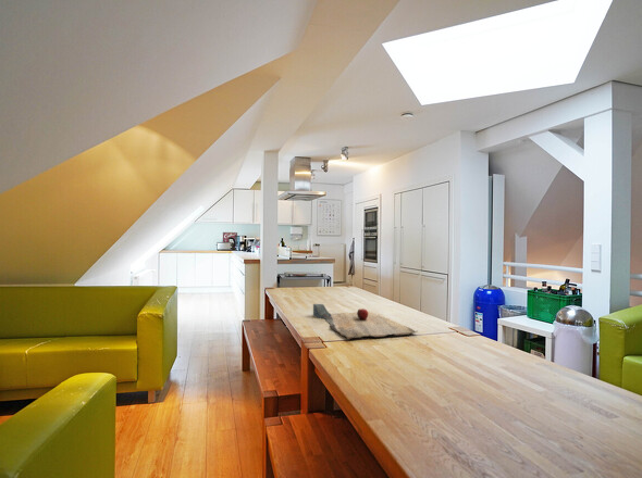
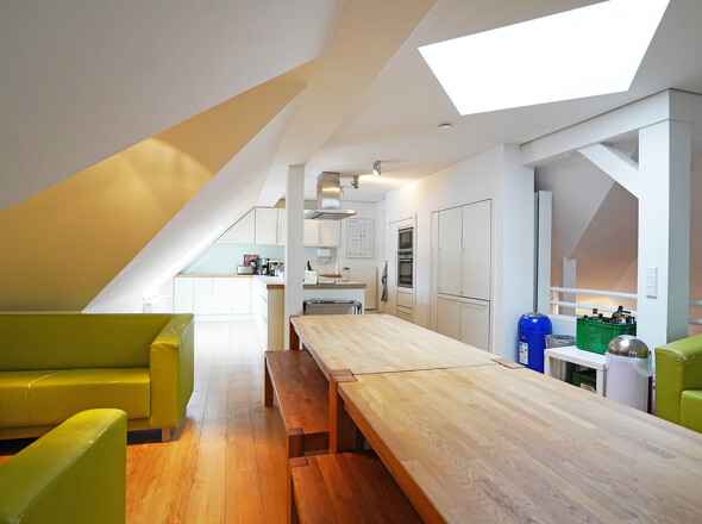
- cutting board [312,303,418,340]
